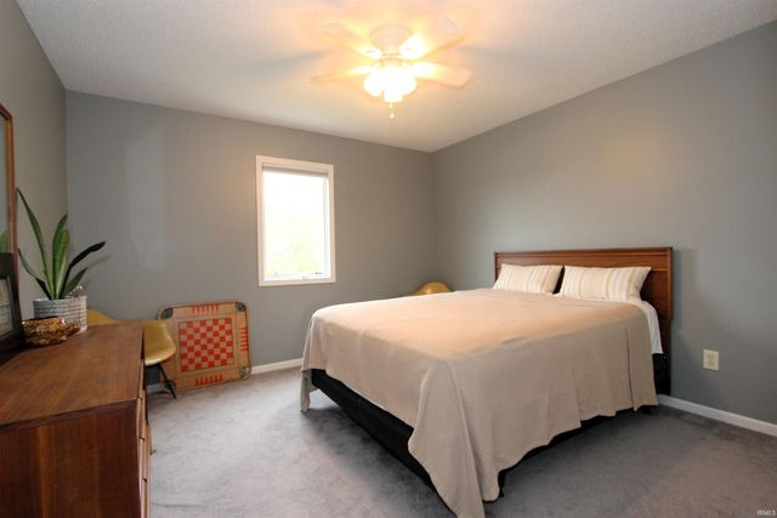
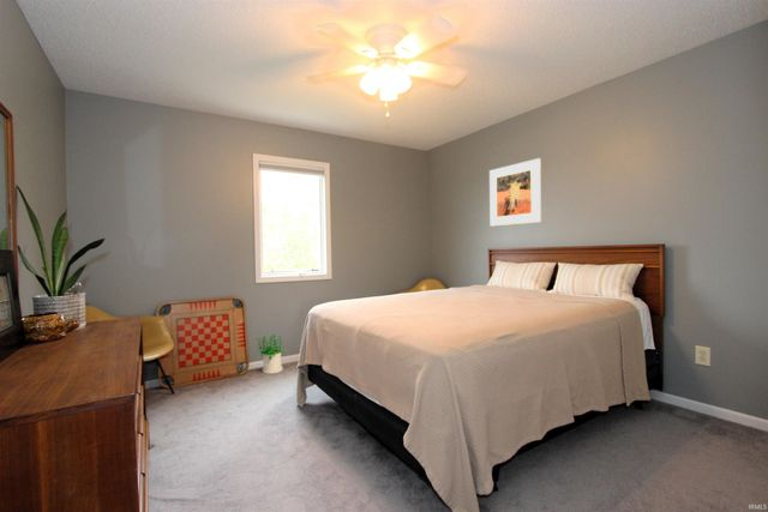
+ potted plant [254,332,286,374]
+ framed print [488,157,542,228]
